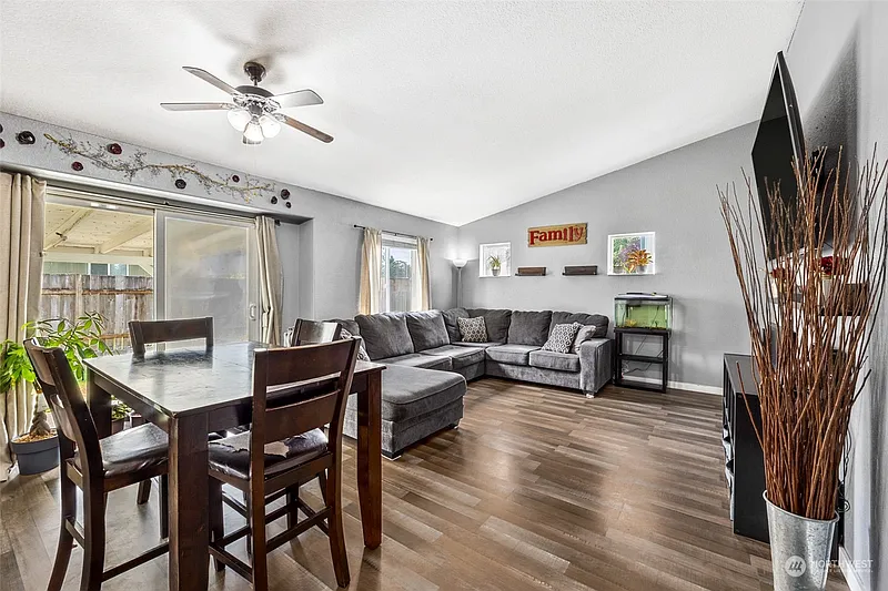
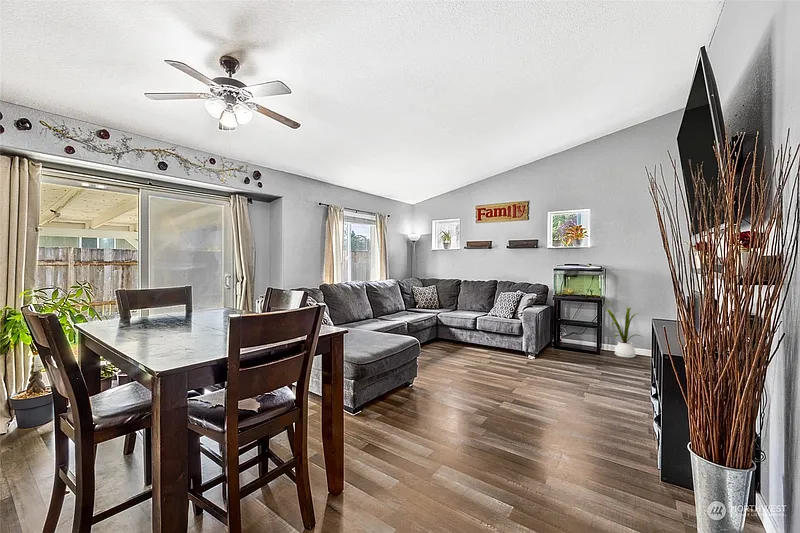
+ house plant [604,300,643,359]
